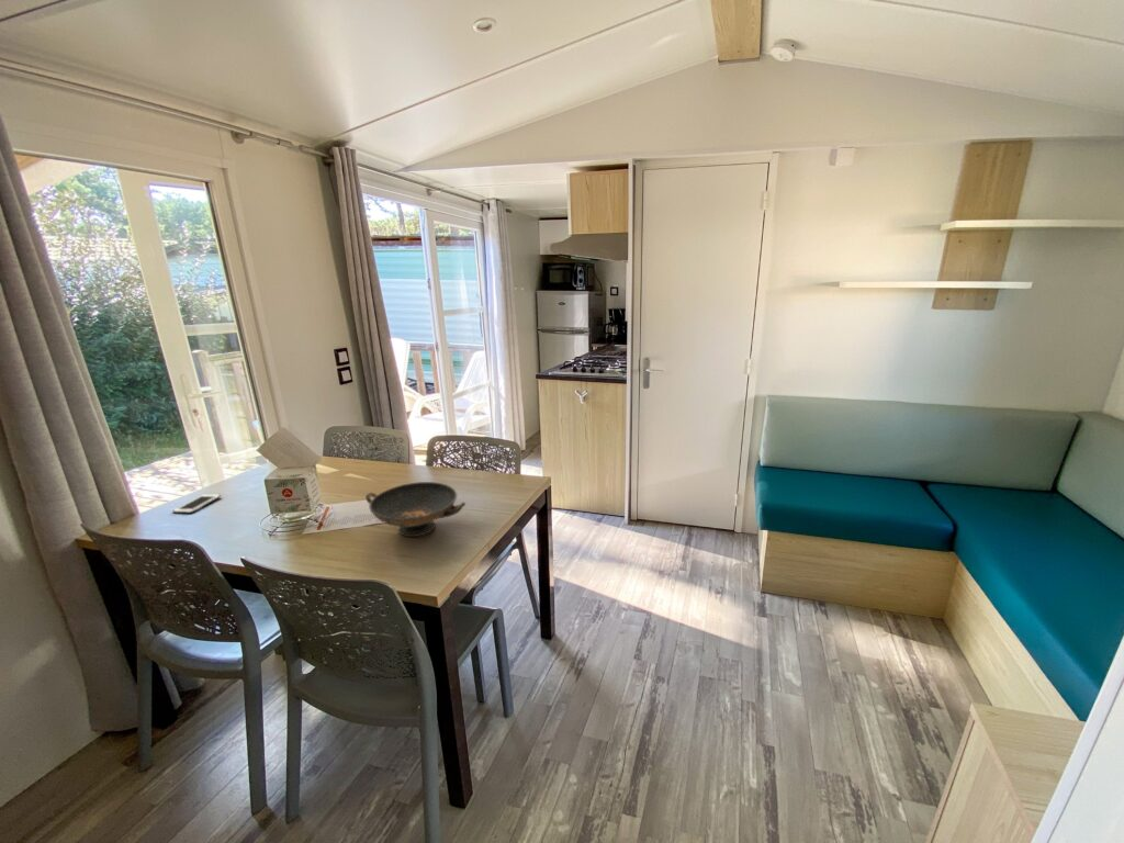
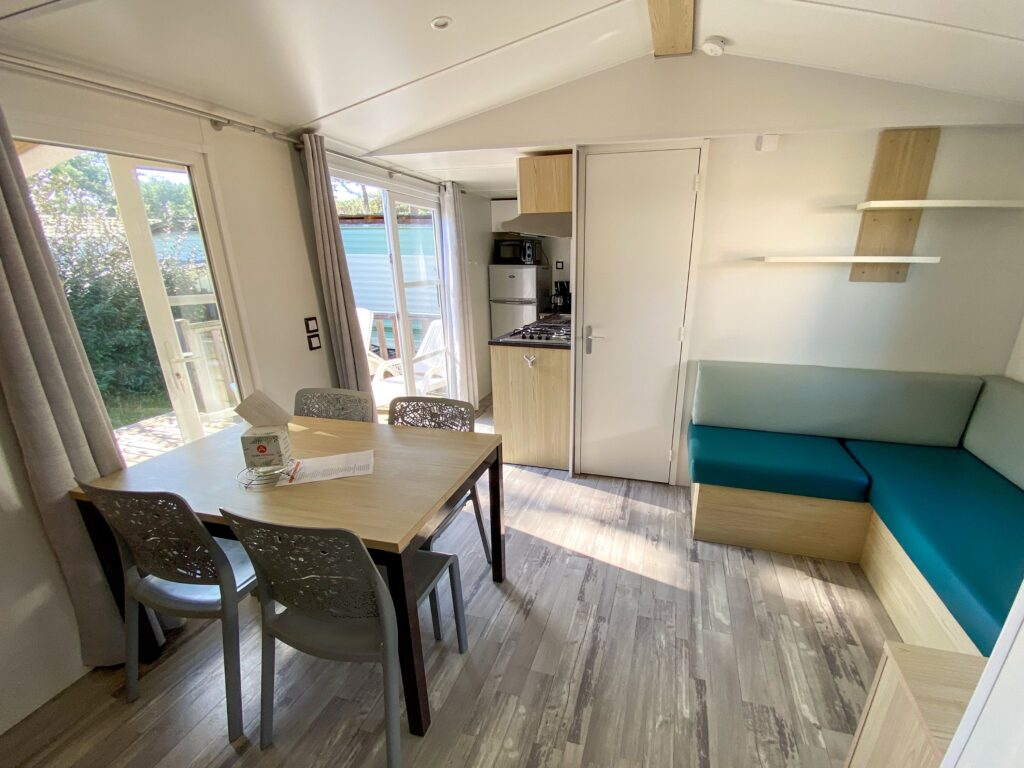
- decorative bowl [364,481,467,538]
- cell phone [171,493,222,515]
